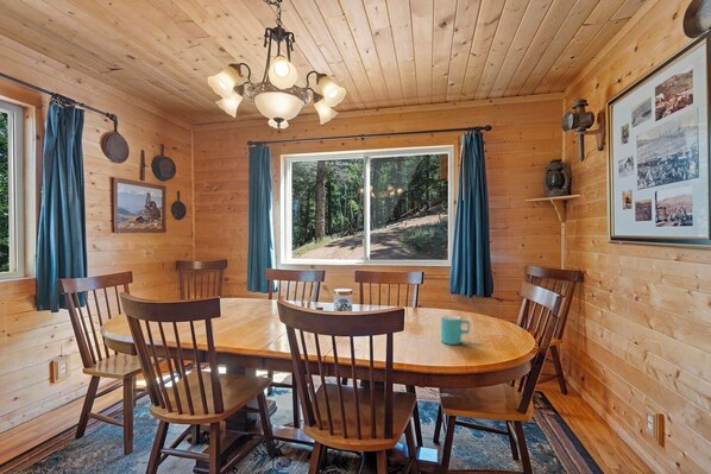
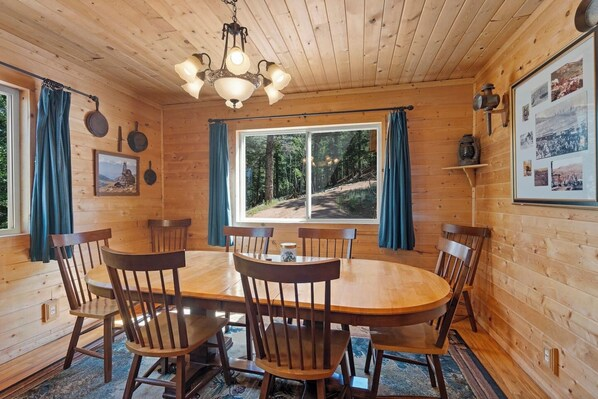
- cup [440,314,471,346]
